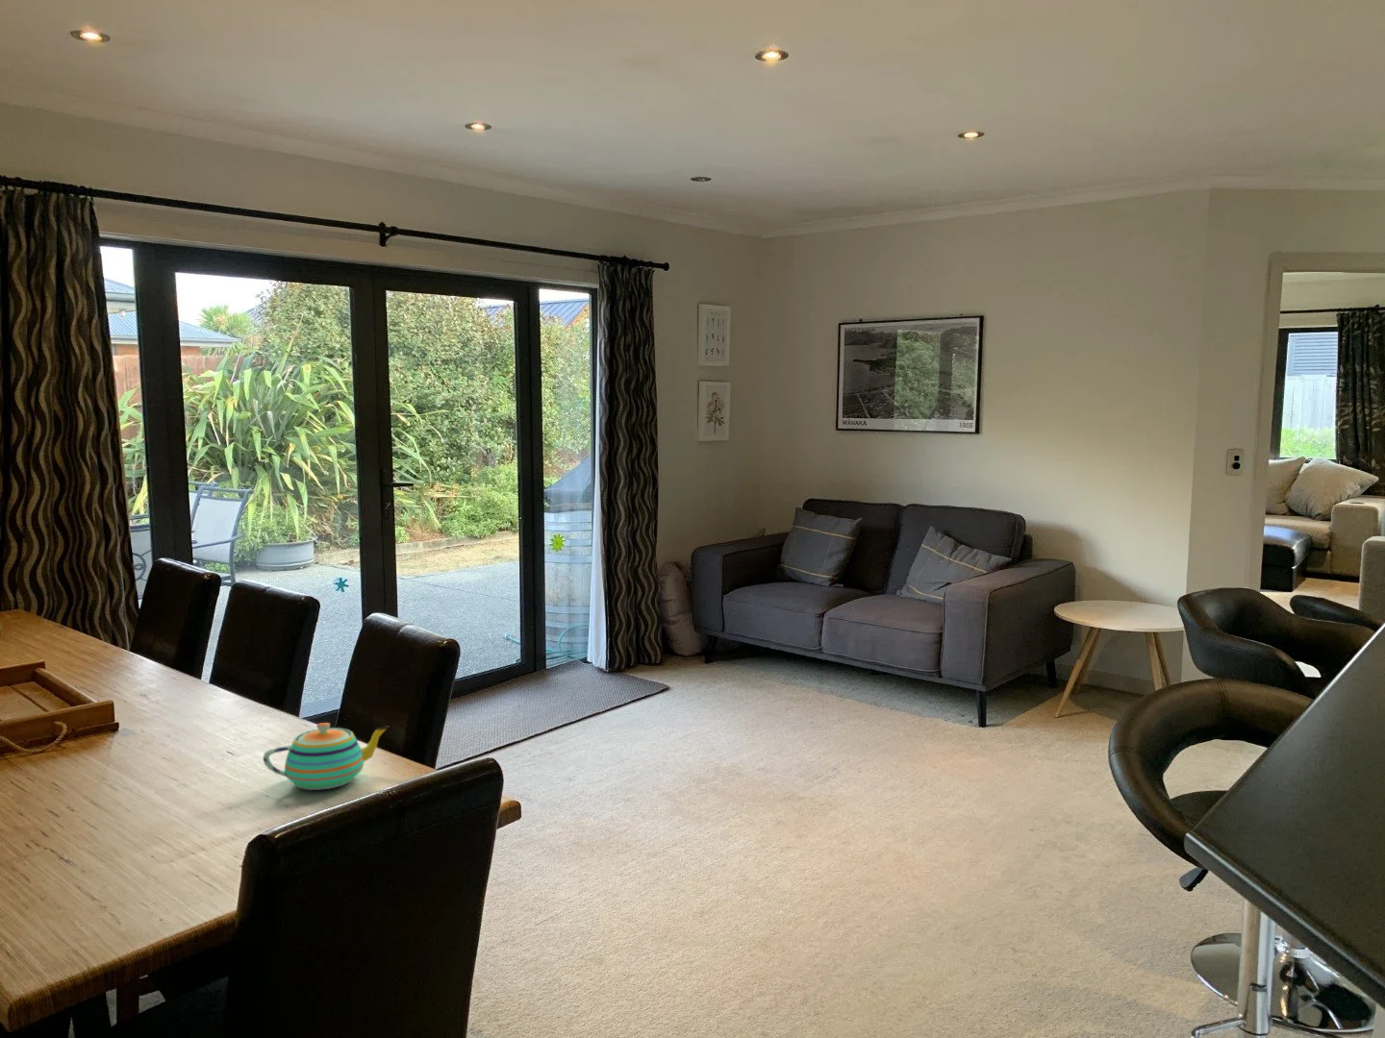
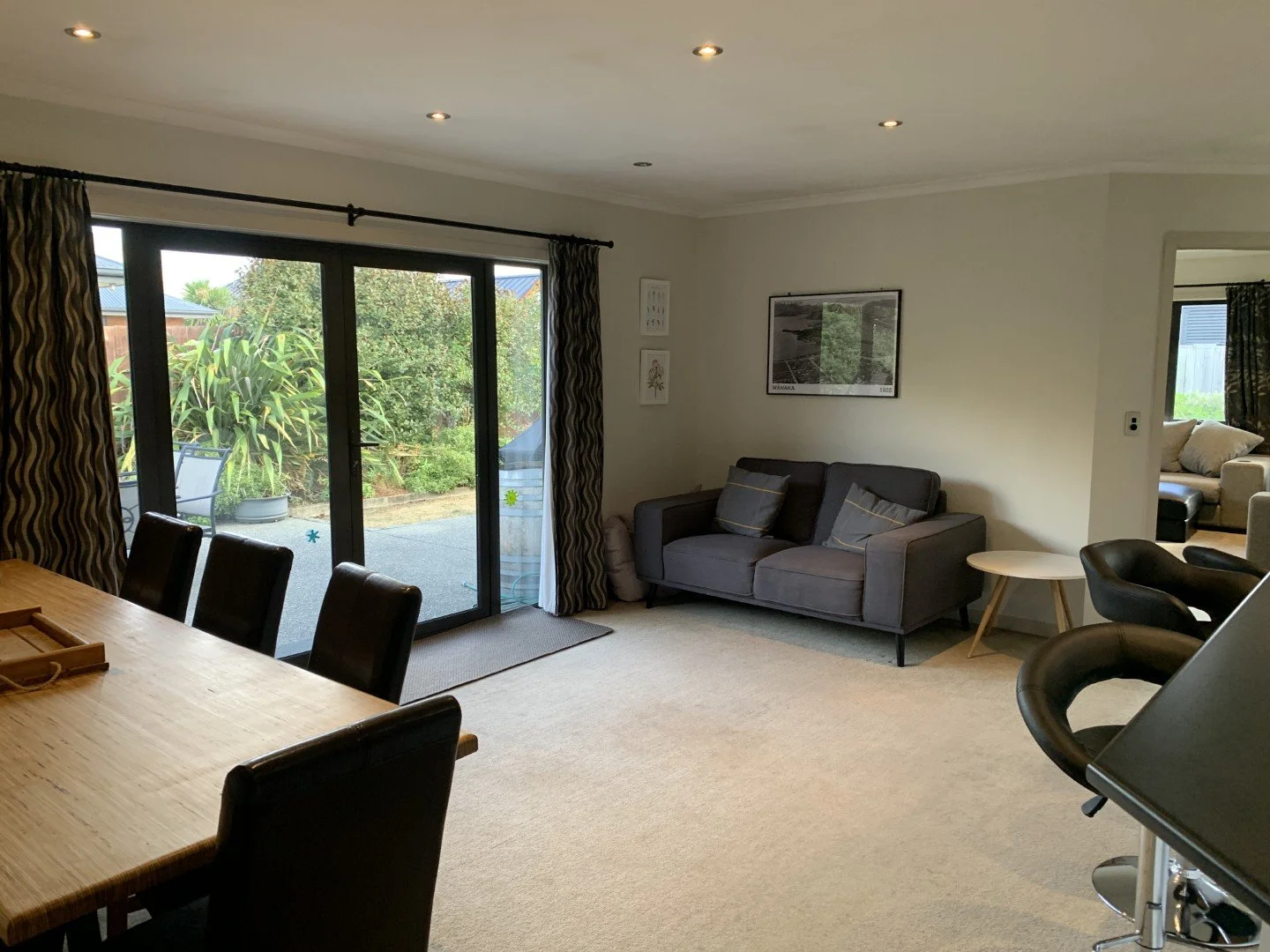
- teapot [262,722,389,790]
